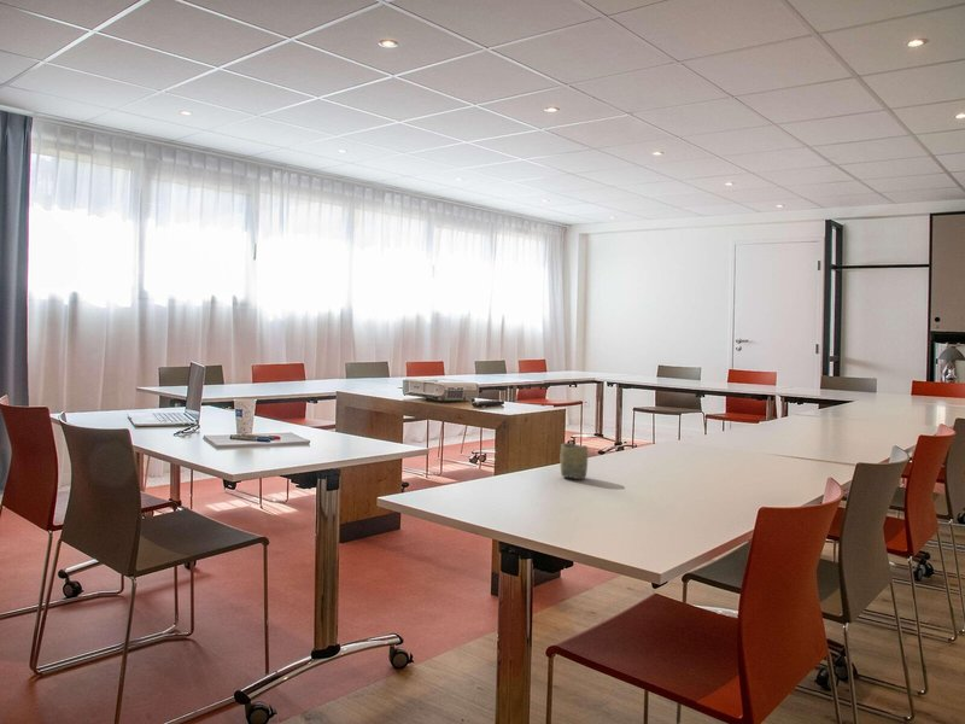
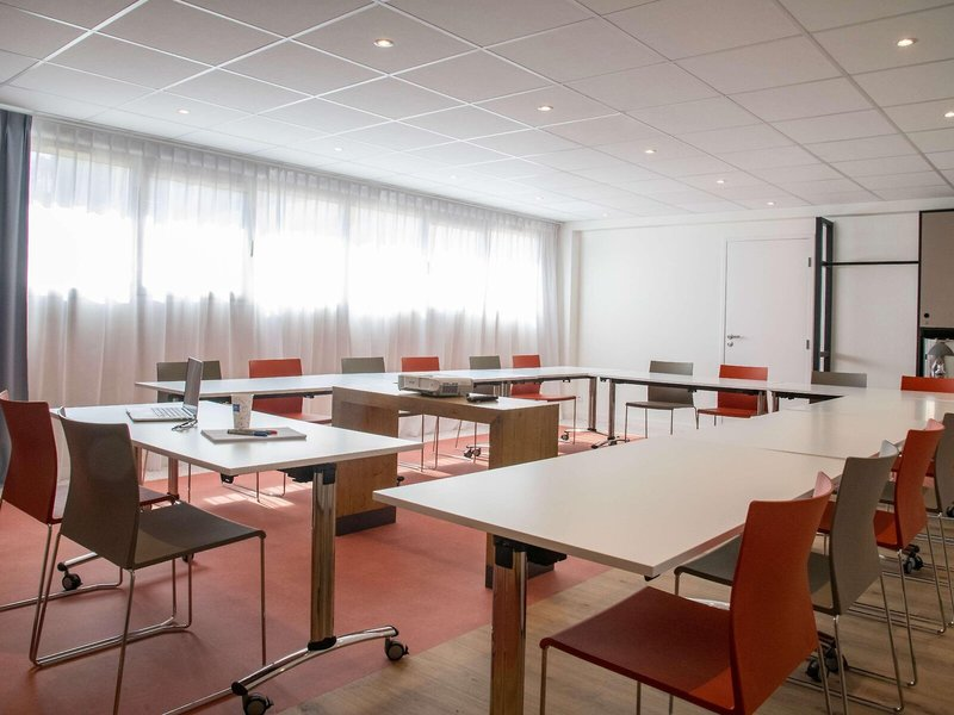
- cup [558,442,589,480]
